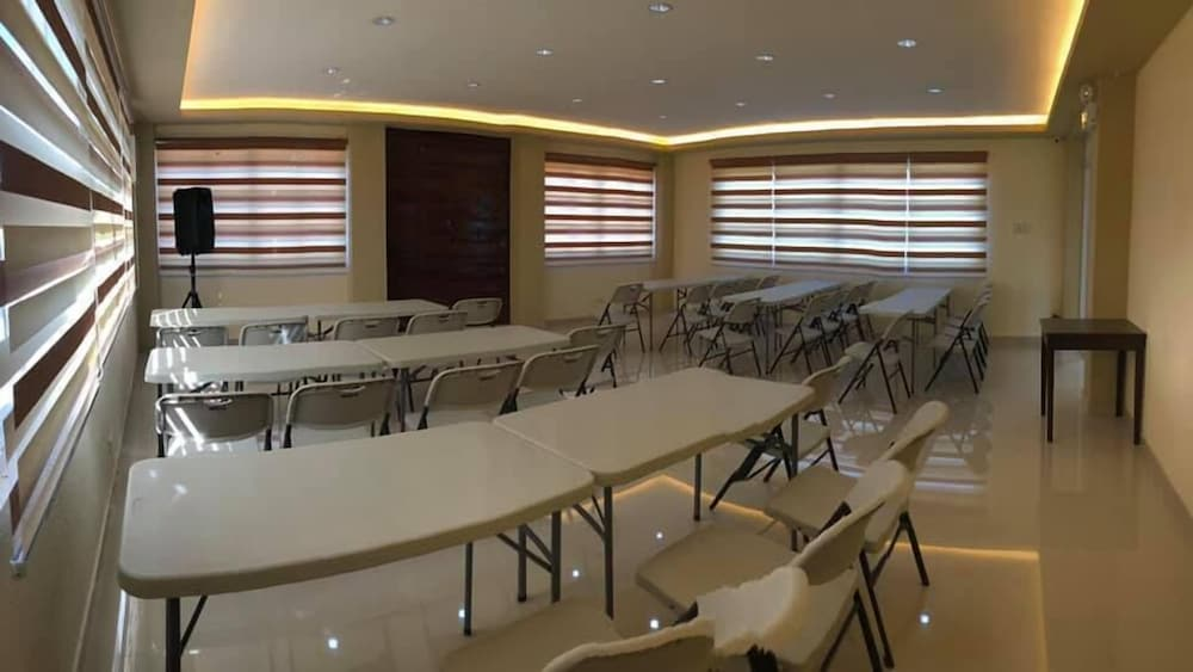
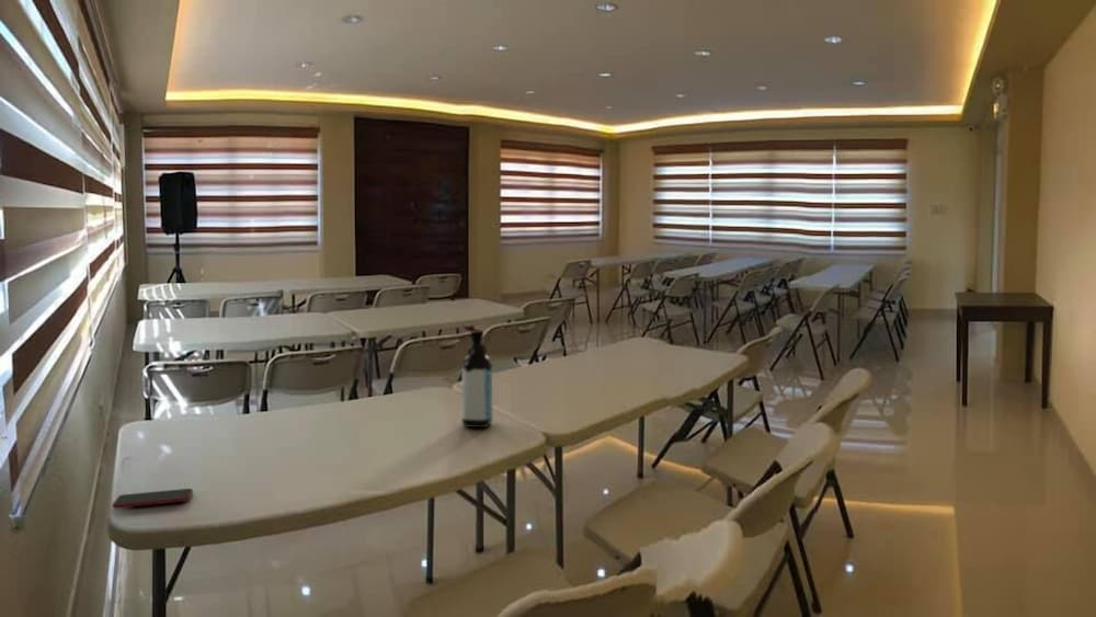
+ water bottle [460,329,493,429]
+ smartphone [112,488,194,510]
